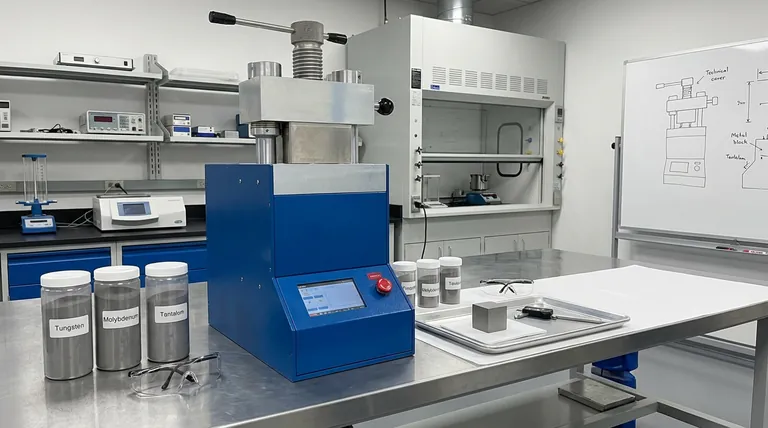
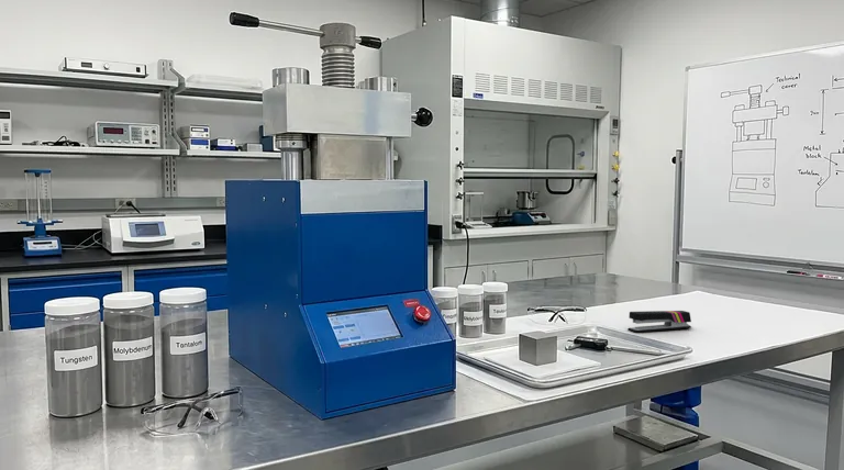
+ stapler [626,310,692,334]
